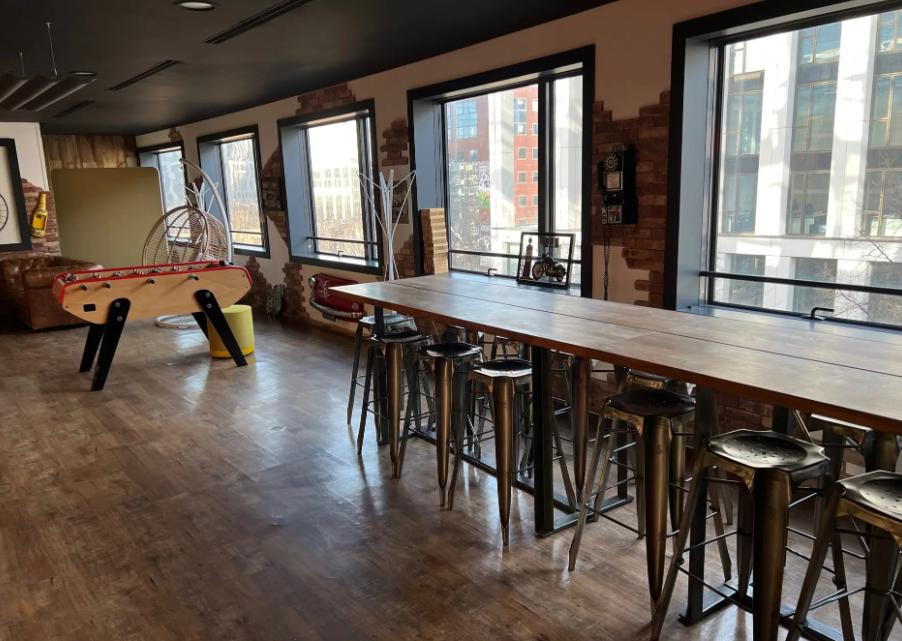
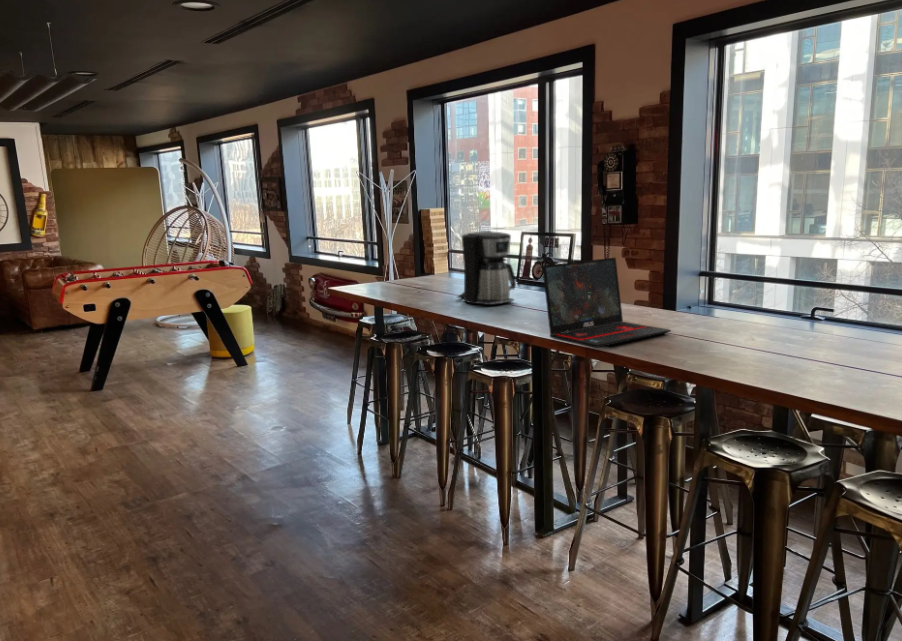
+ laptop [541,256,672,349]
+ coffee maker [455,230,517,307]
